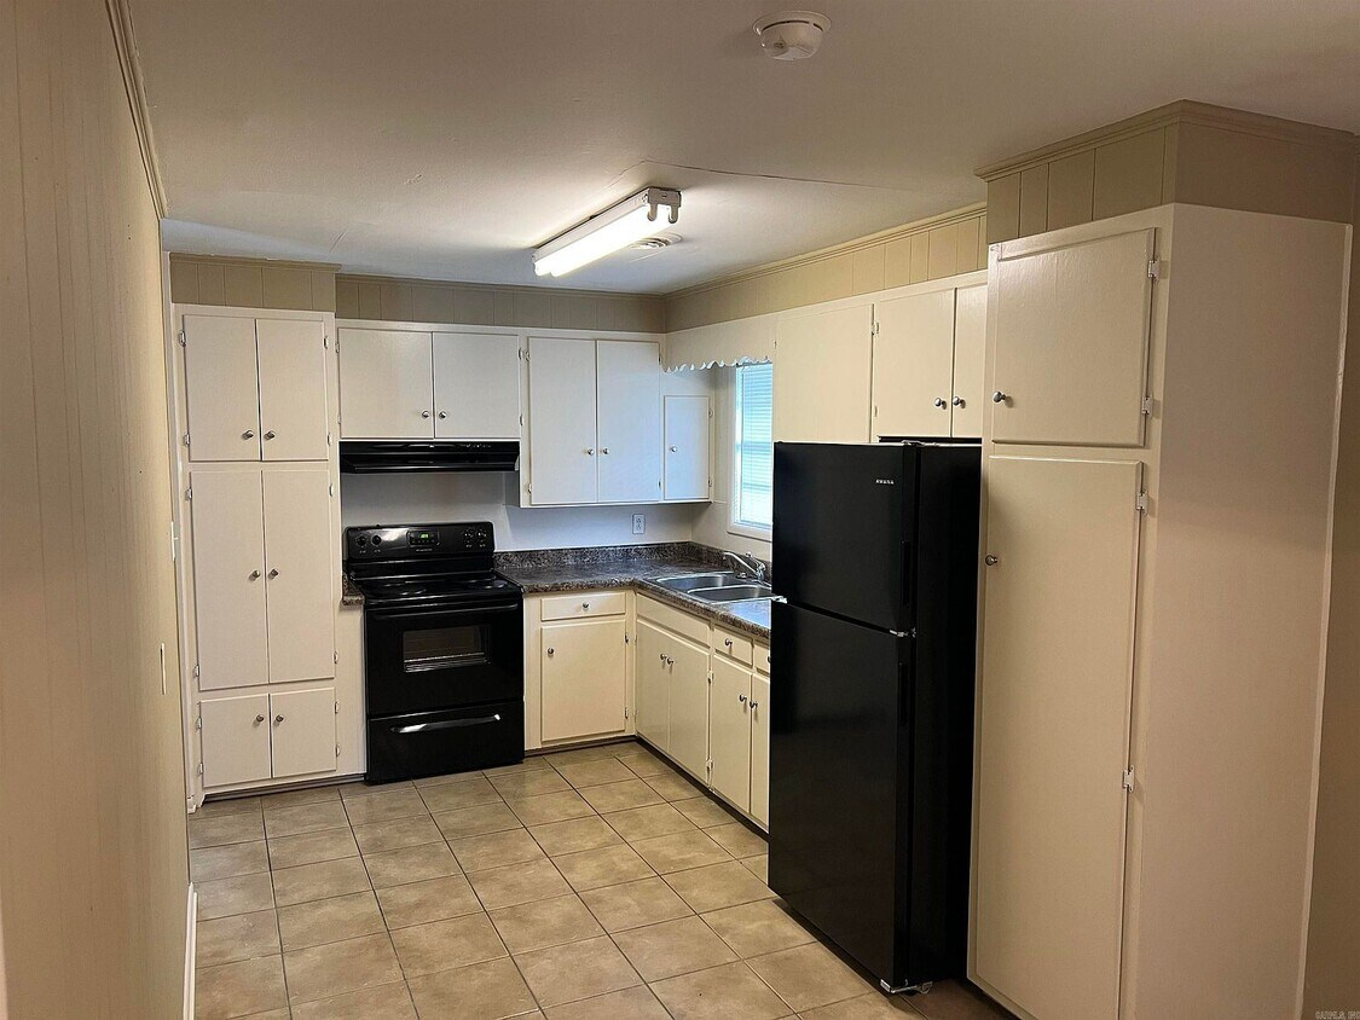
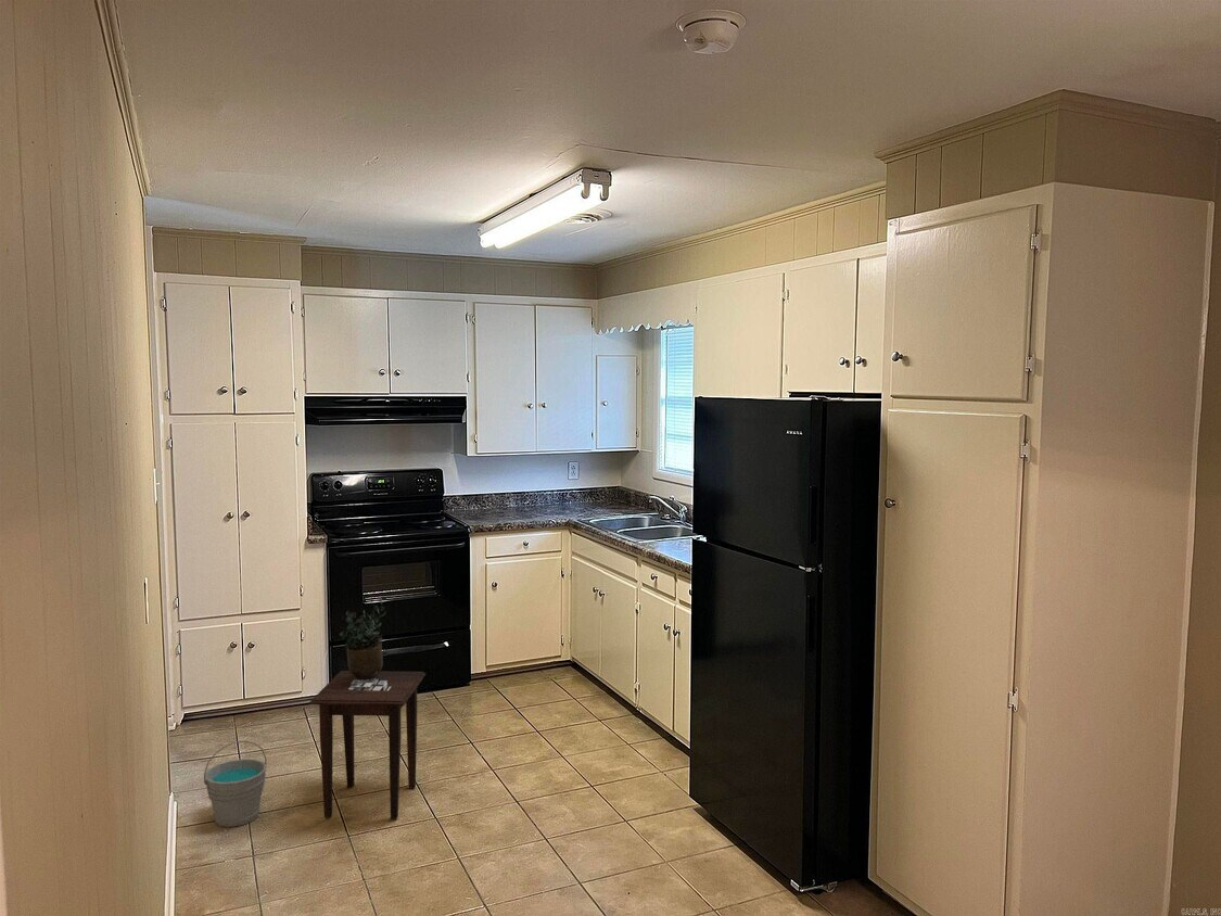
+ bucket [203,740,268,828]
+ side table [308,670,427,820]
+ potted plant [339,596,387,680]
